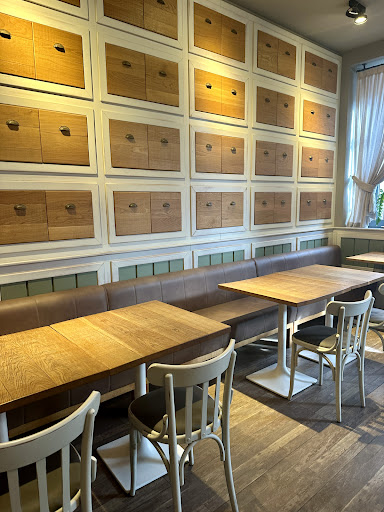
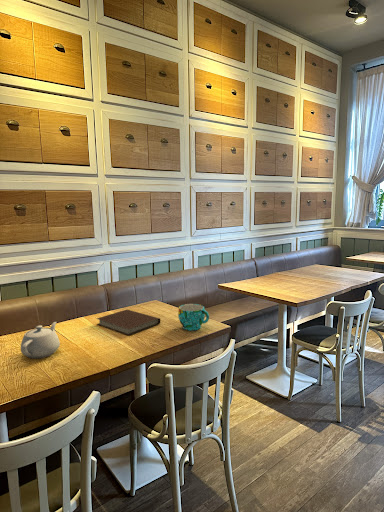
+ cup [177,303,210,331]
+ teapot [20,321,61,360]
+ notebook [95,309,161,336]
